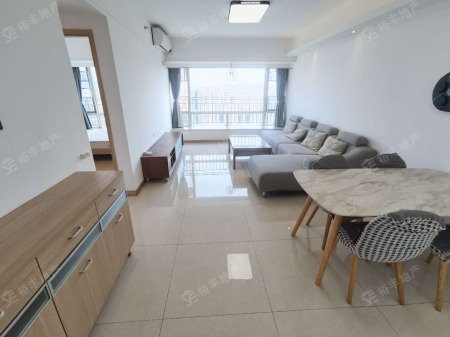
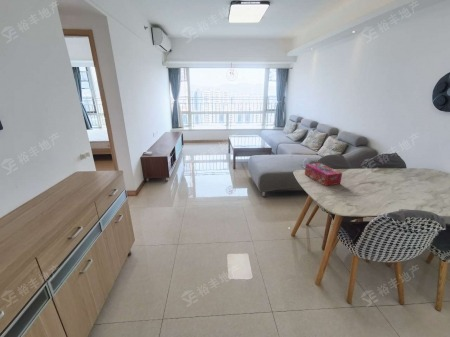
+ tissue box [304,162,343,187]
